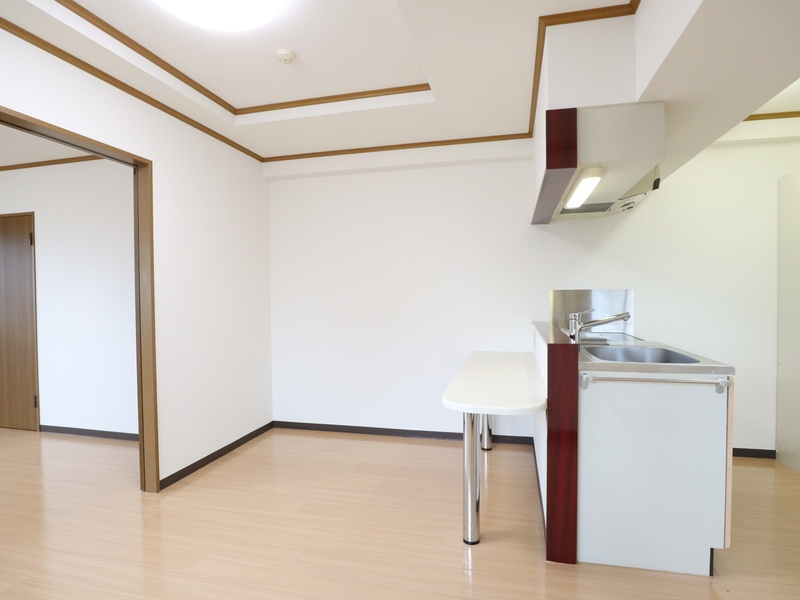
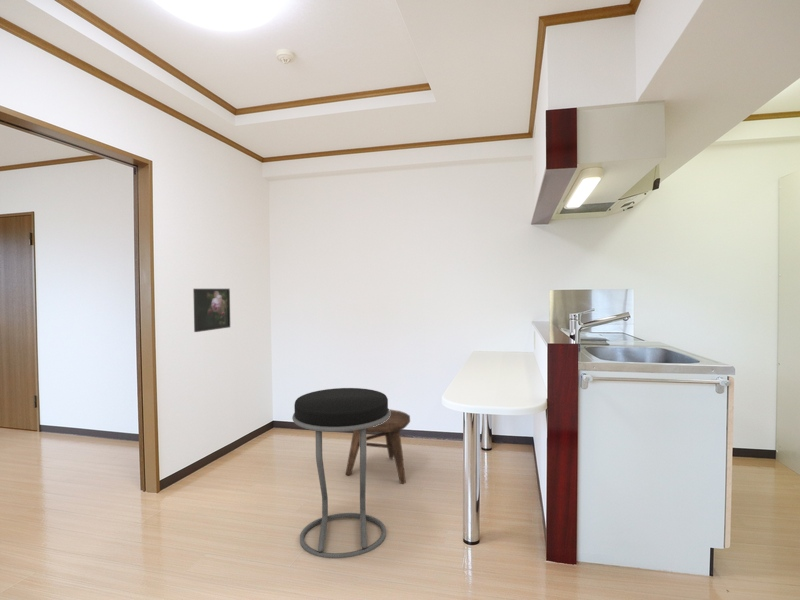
+ stool [291,387,390,559]
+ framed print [192,288,231,333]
+ stool [345,408,411,485]
